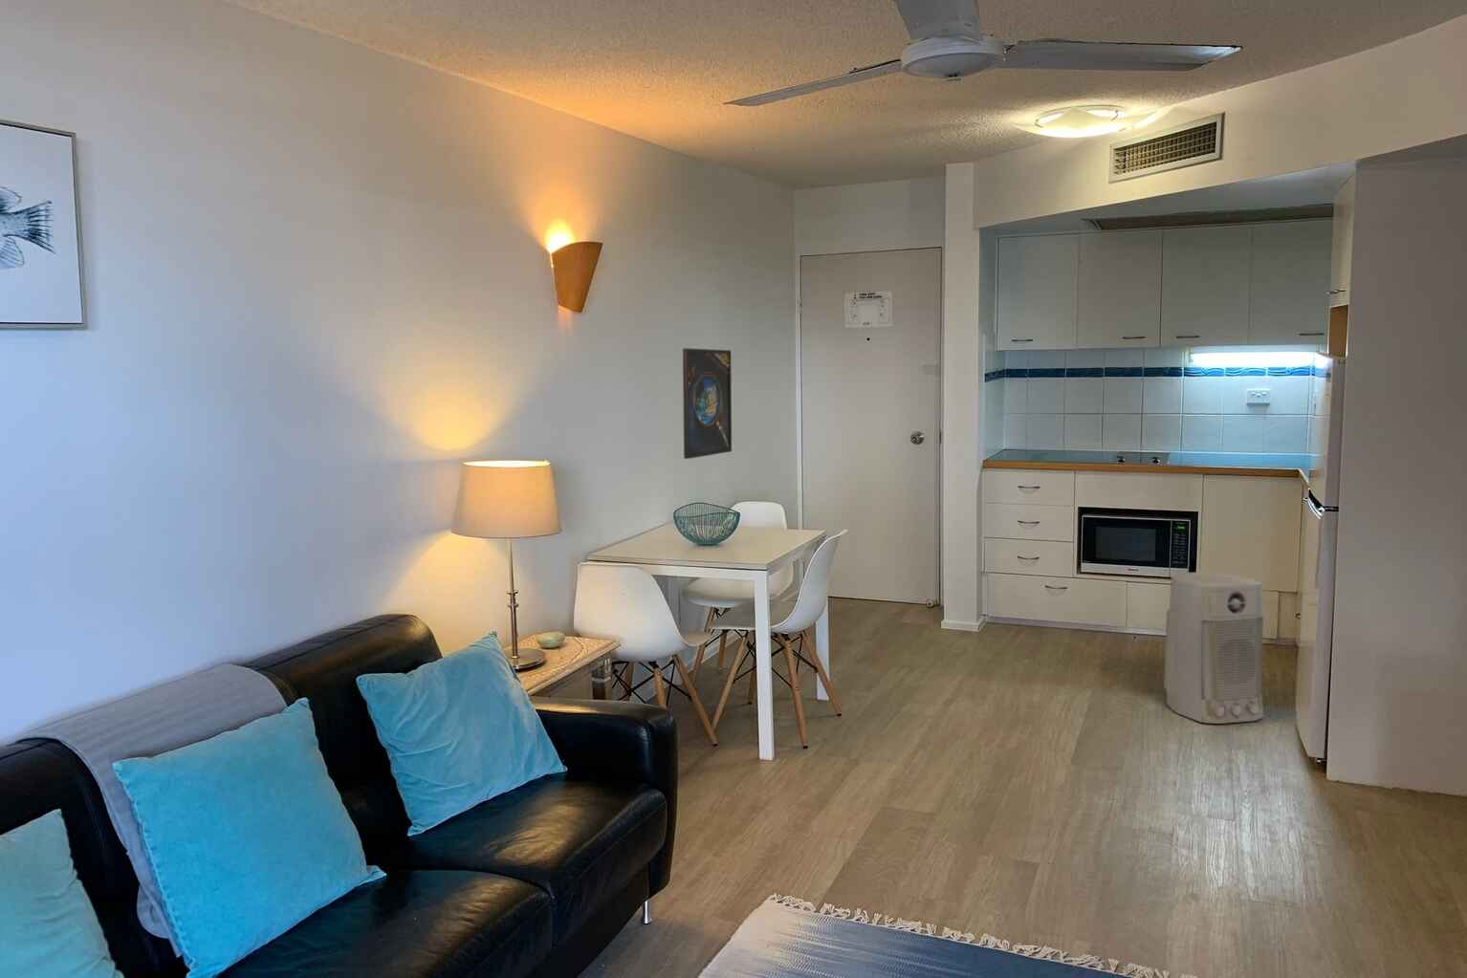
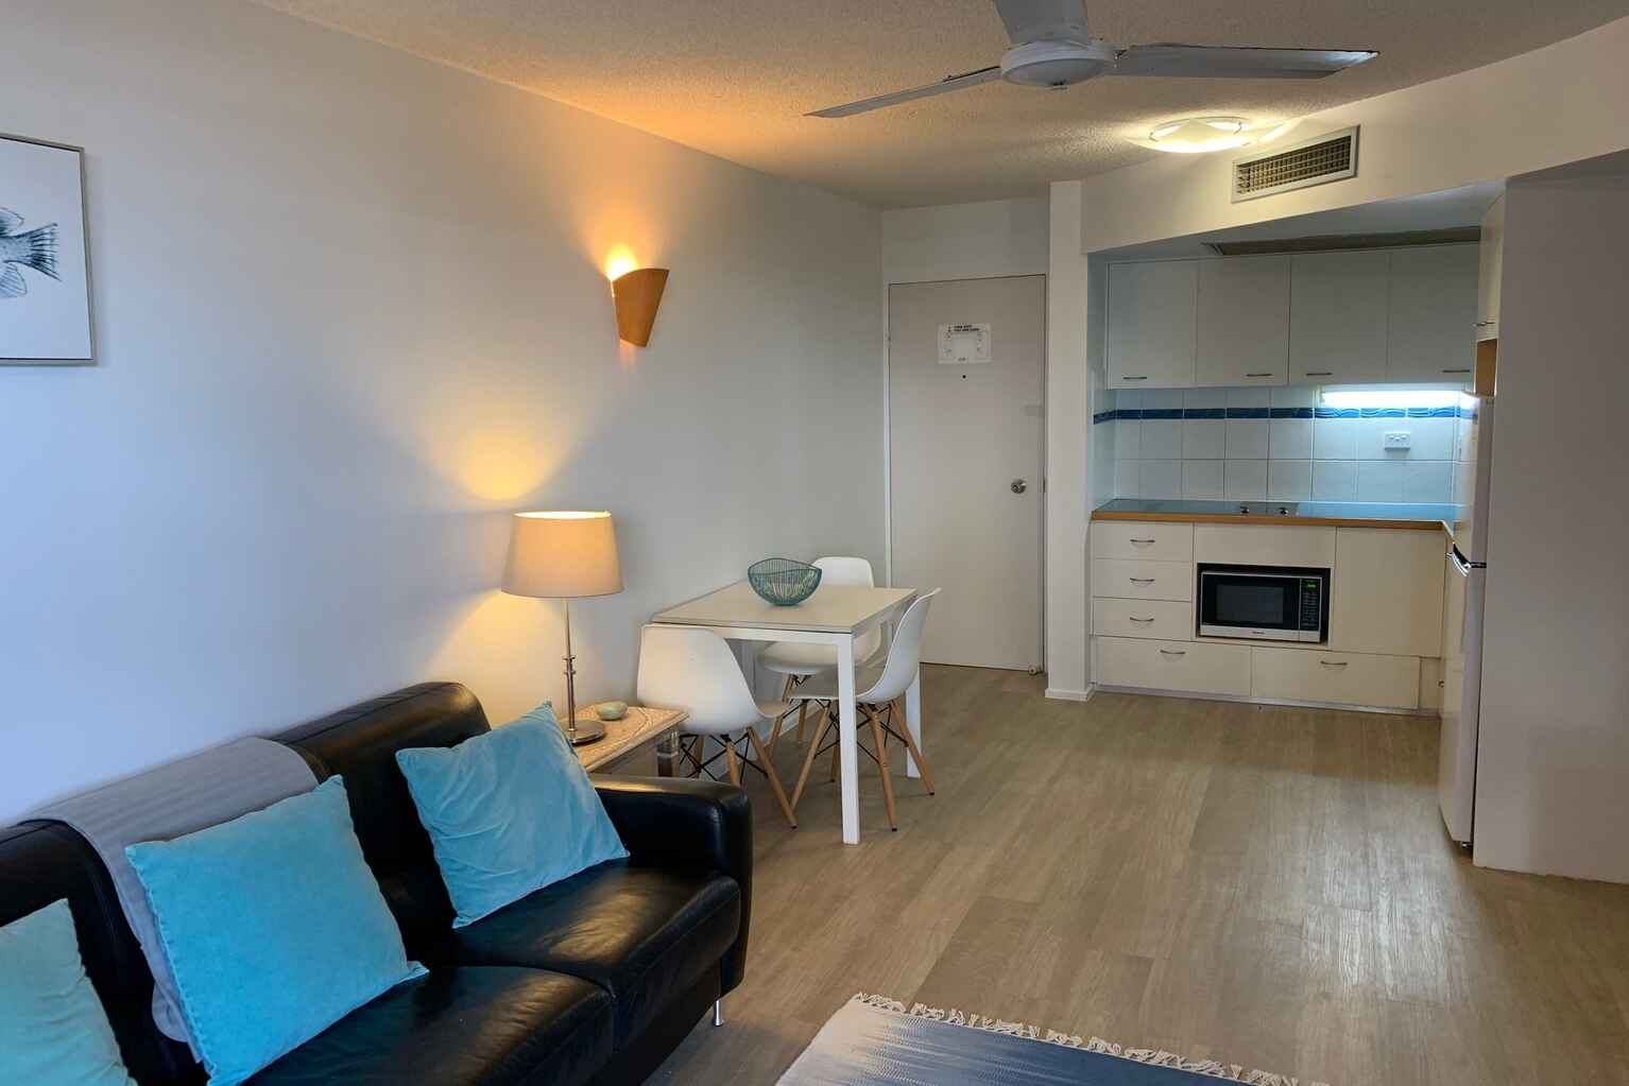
- air purifier [1162,572,1264,725]
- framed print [682,347,732,460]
